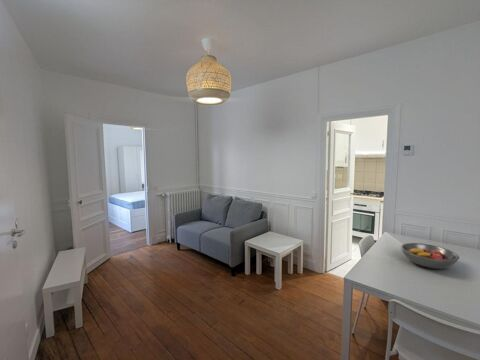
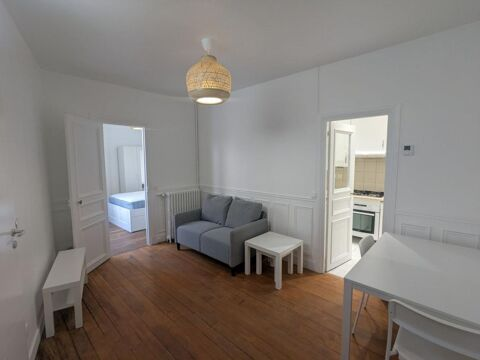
- fruit bowl [400,242,461,270]
